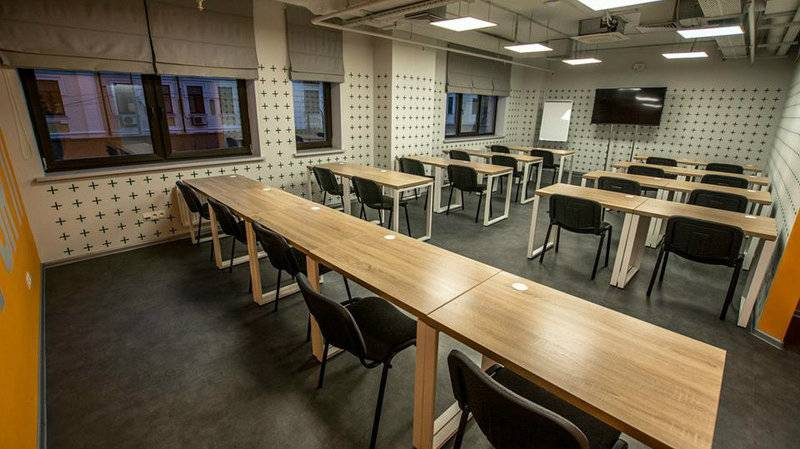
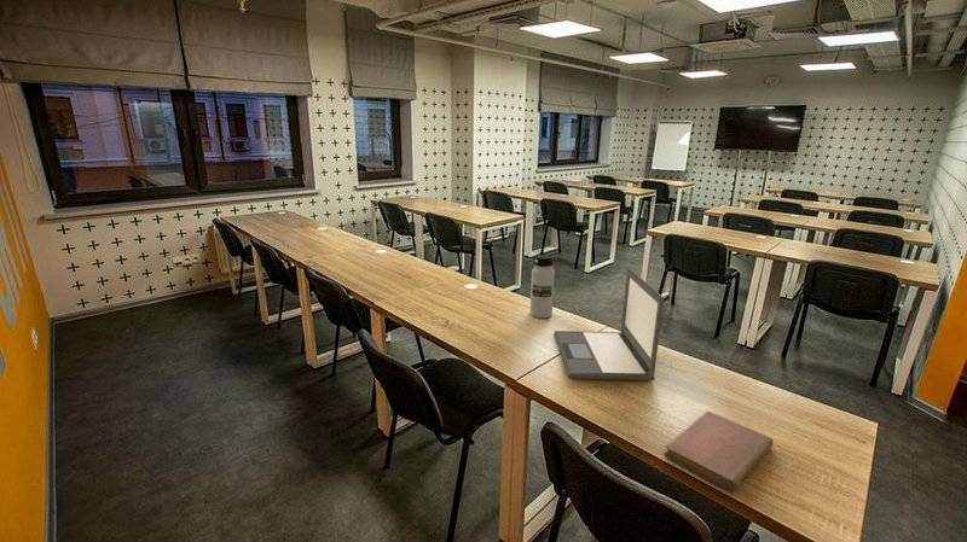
+ laptop [554,267,665,381]
+ water bottle [528,253,556,319]
+ notebook [662,410,775,494]
